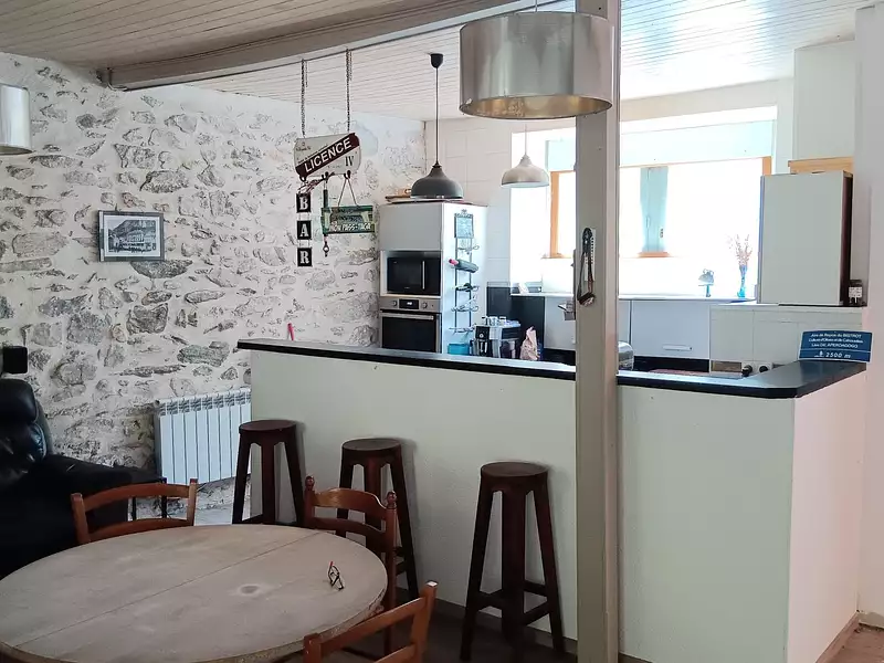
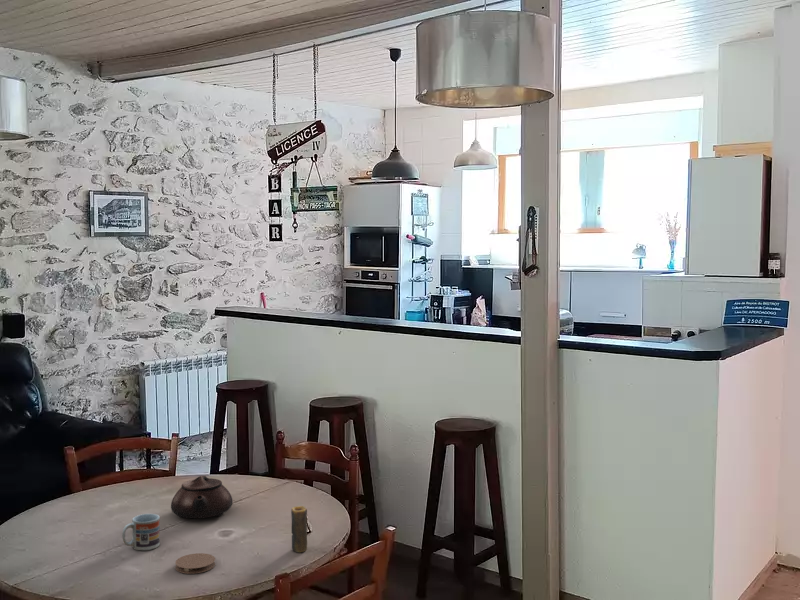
+ coaster [174,552,216,575]
+ candle [290,505,308,553]
+ teapot [170,475,234,519]
+ cup [121,513,161,551]
